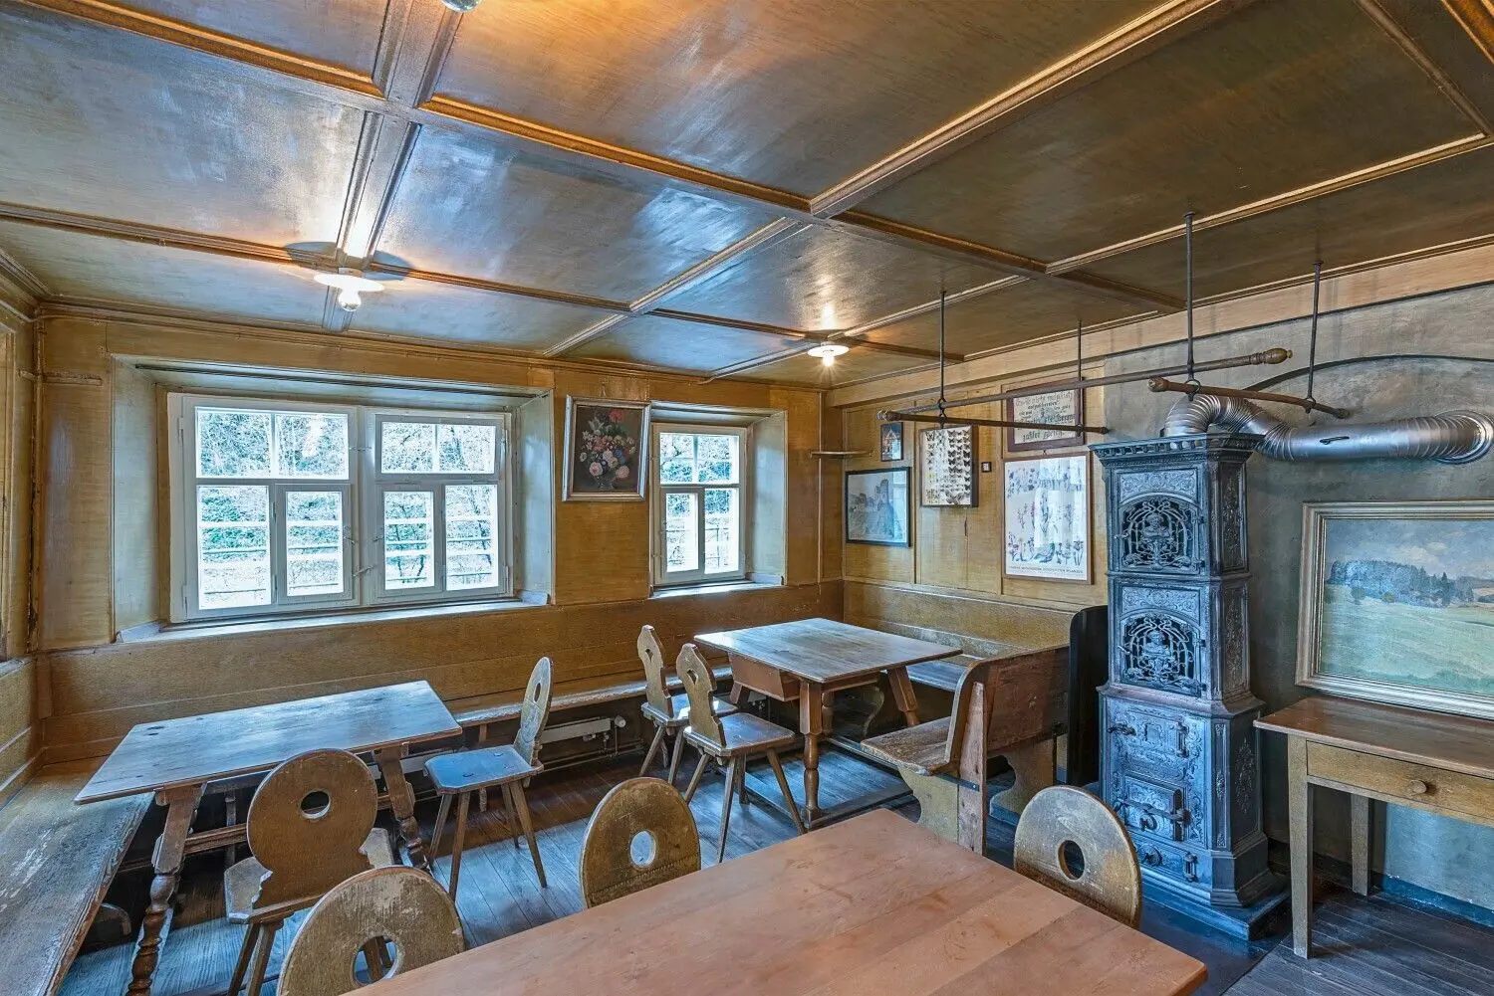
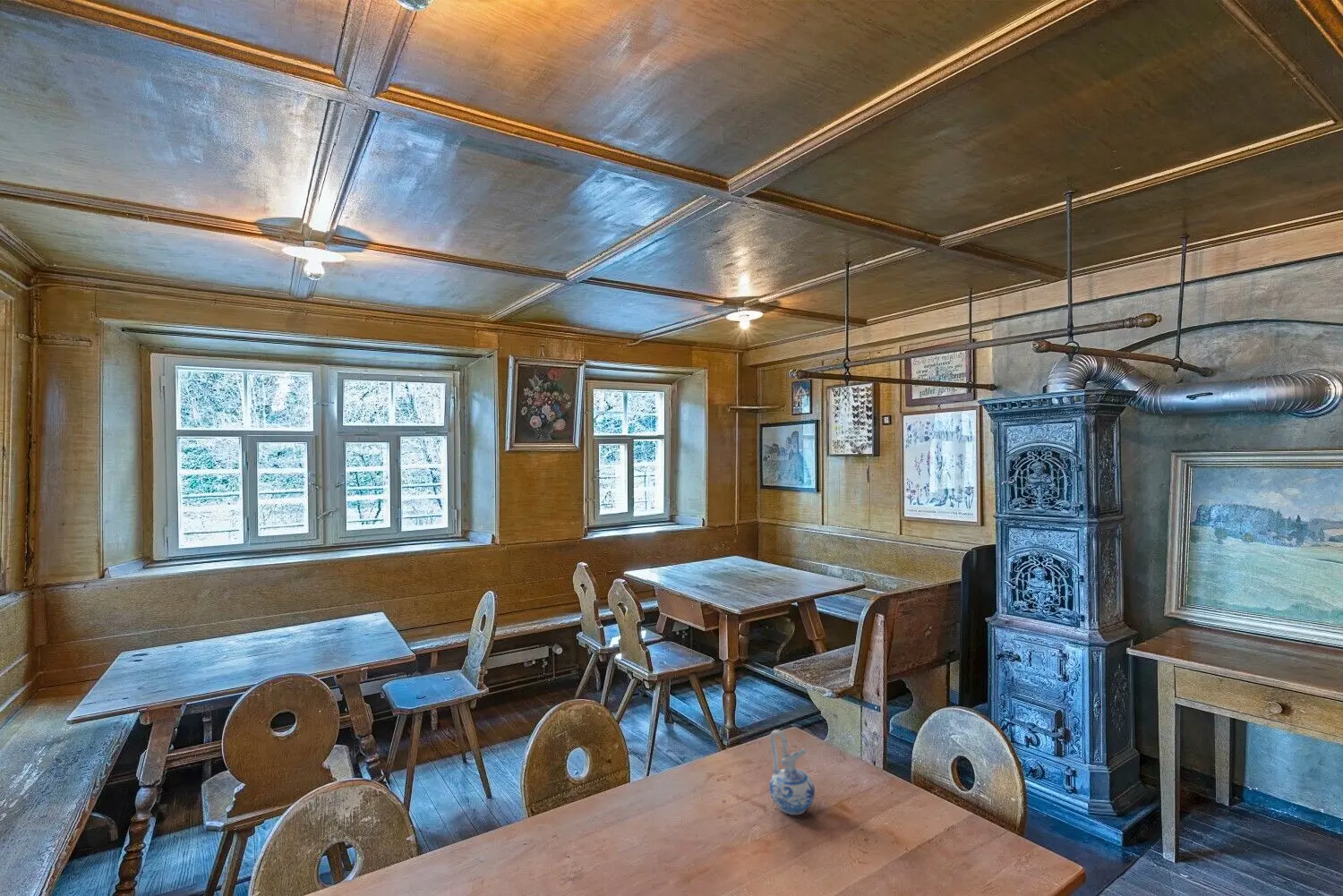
+ ceramic pitcher [768,729,816,815]
